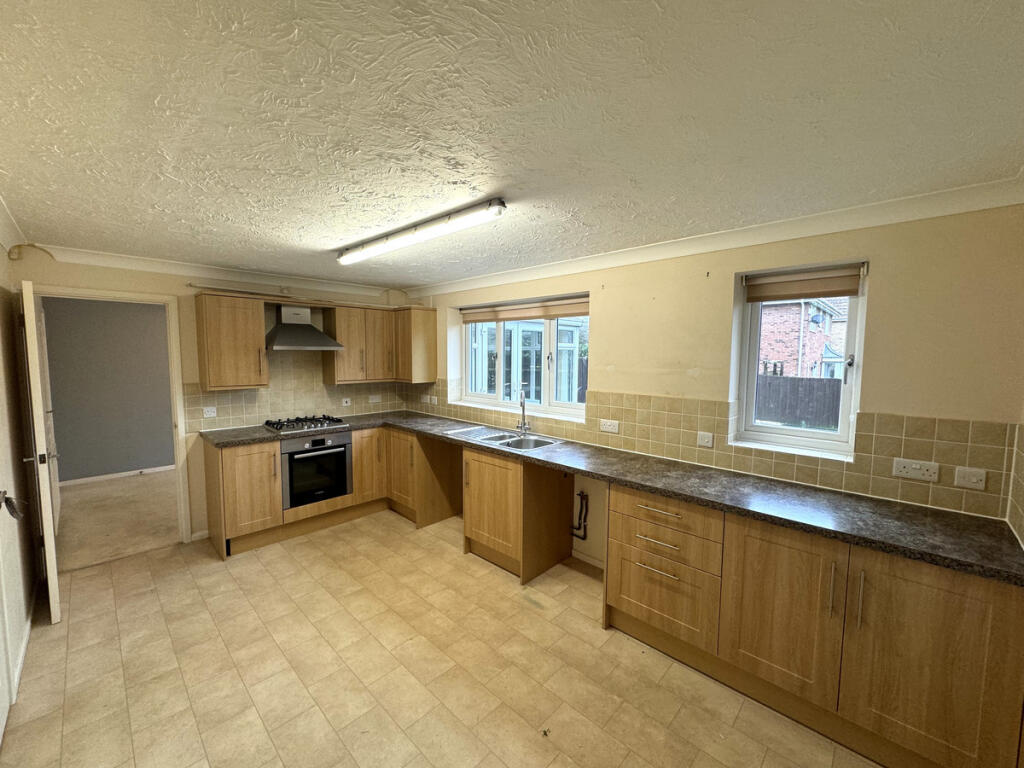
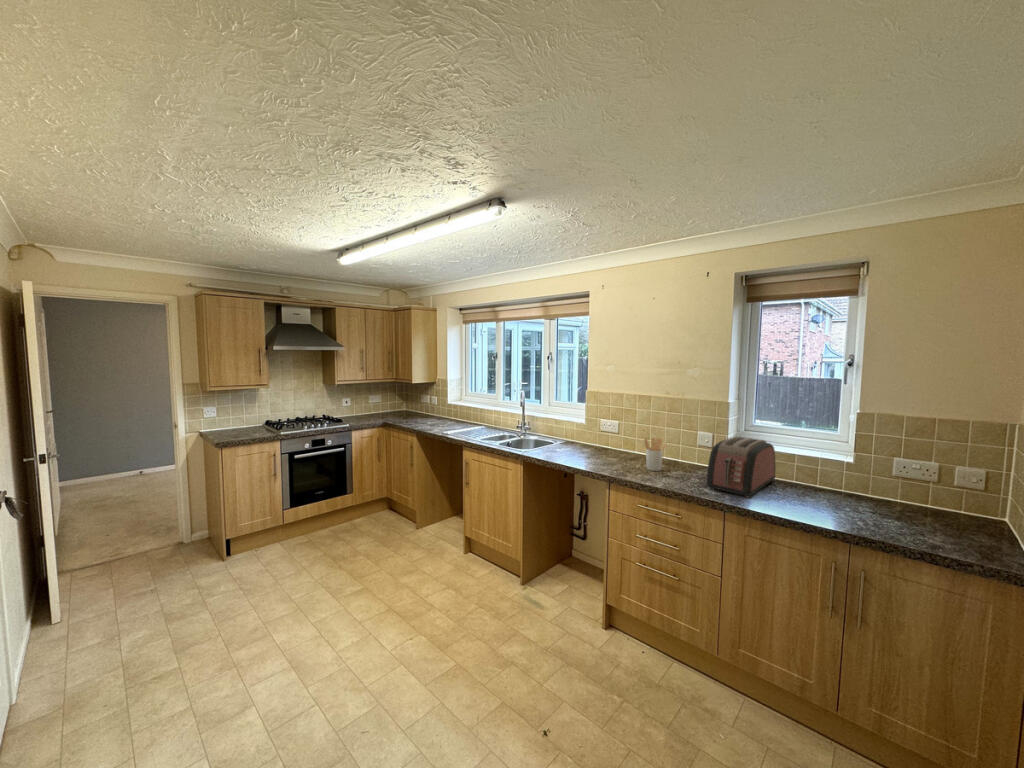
+ utensil holder [643,437,668,472]
+ toaster [705,435,776,499]
